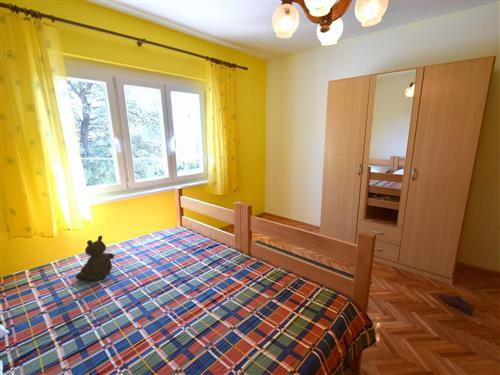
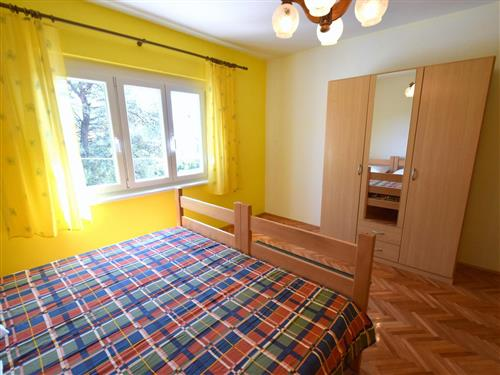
- teddy bear [75,235,115,281]
- shoe [437,292,475,316]
